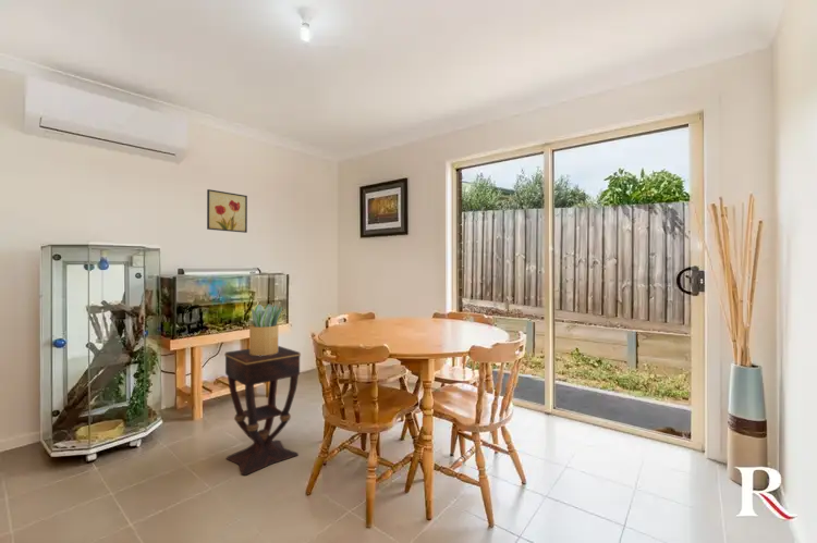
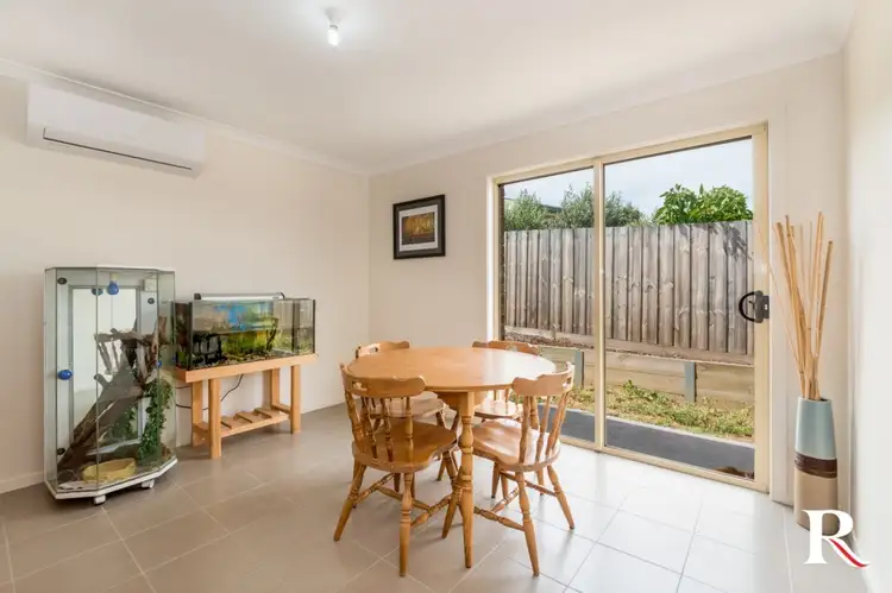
- wall art [206,188,248,234]
- potted plant [248,303,283,356]
- side table [223,345,302,476]
